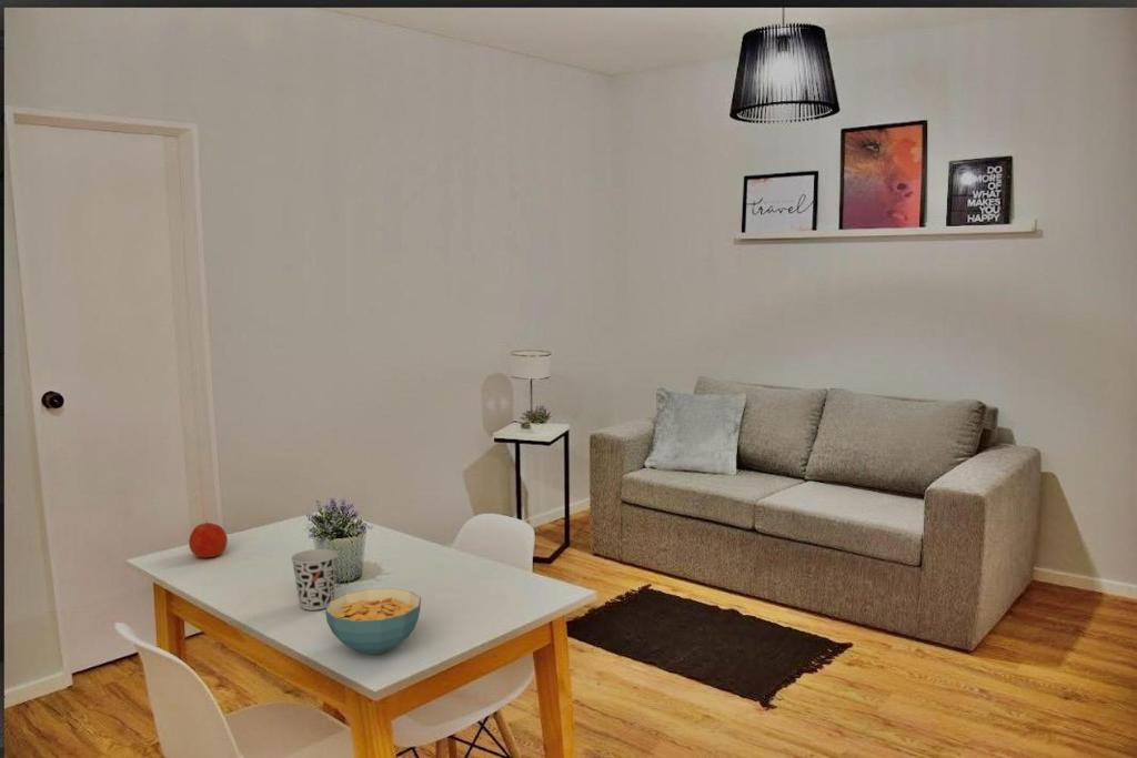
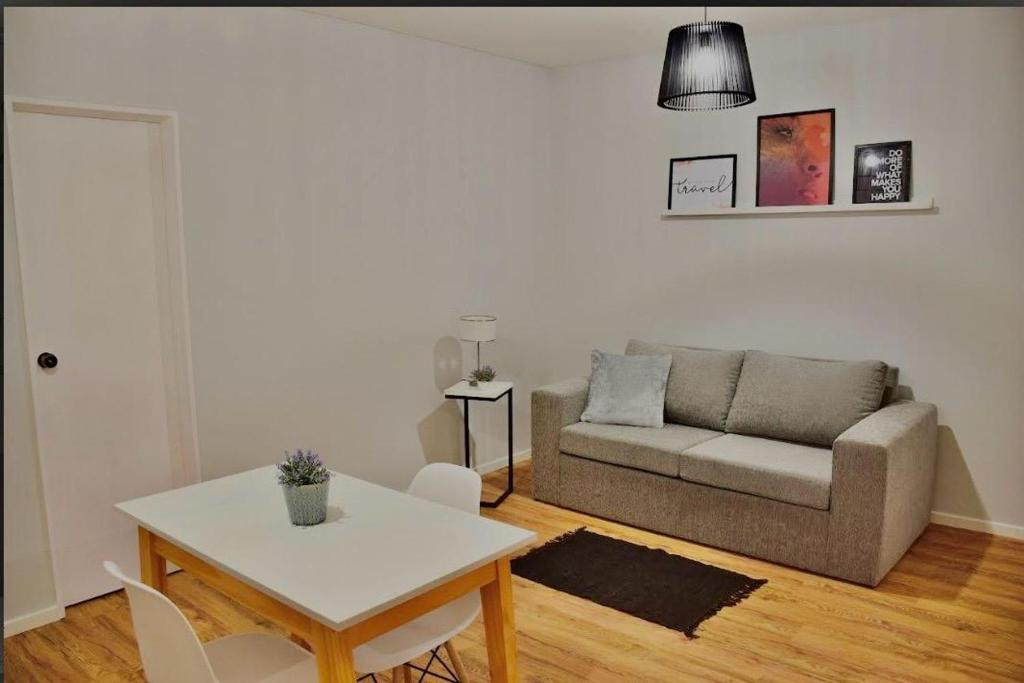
- apple [188,519,229,559]
- cup [290,548,339,612]
- cereal bowl [324,587,422,655]
